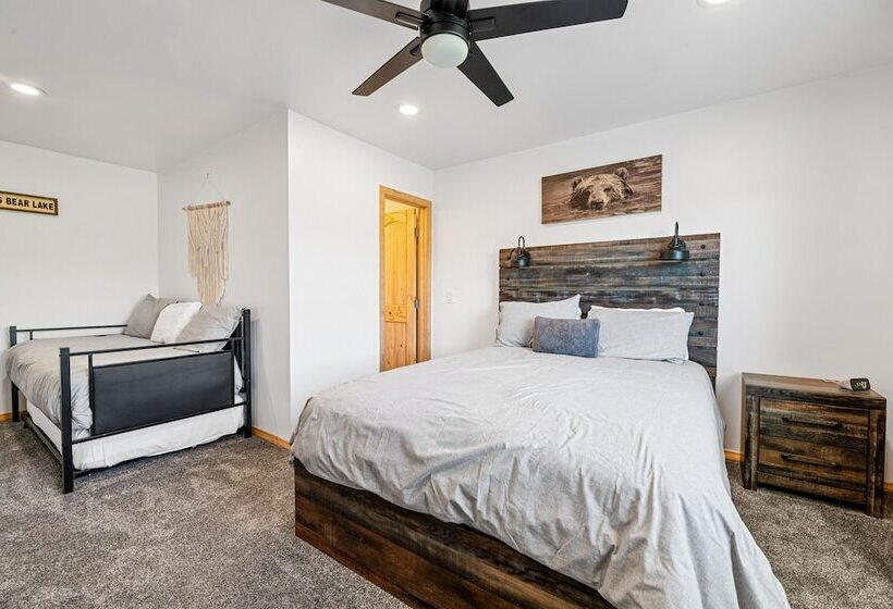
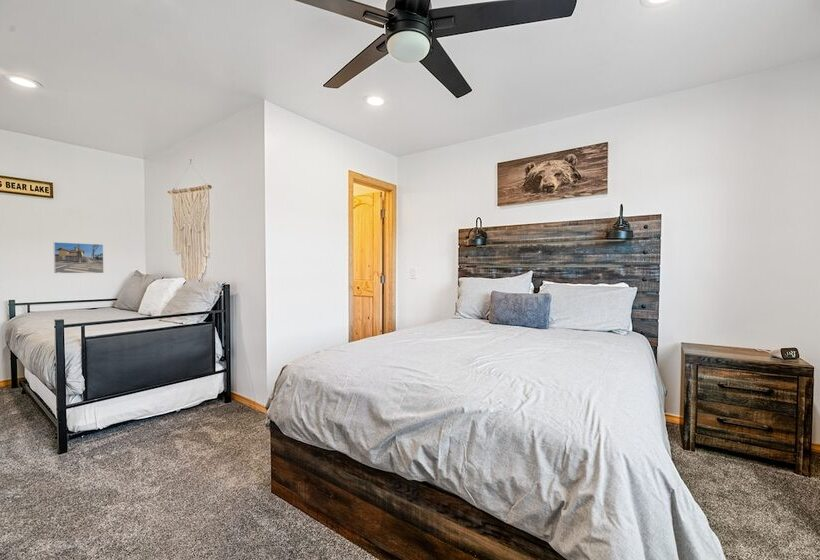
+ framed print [53,241,105,274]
